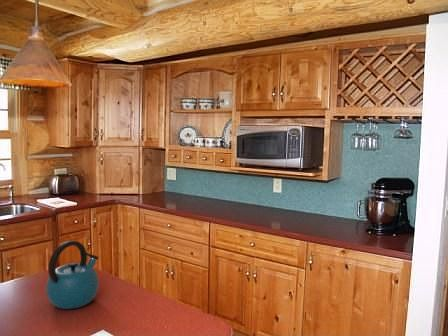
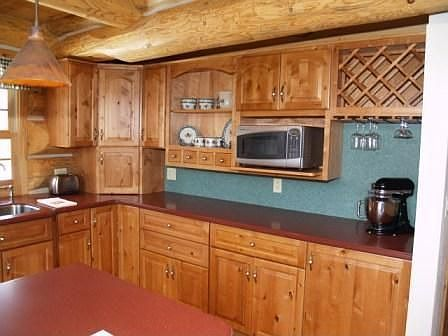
- kettle [45,239,100,310]
